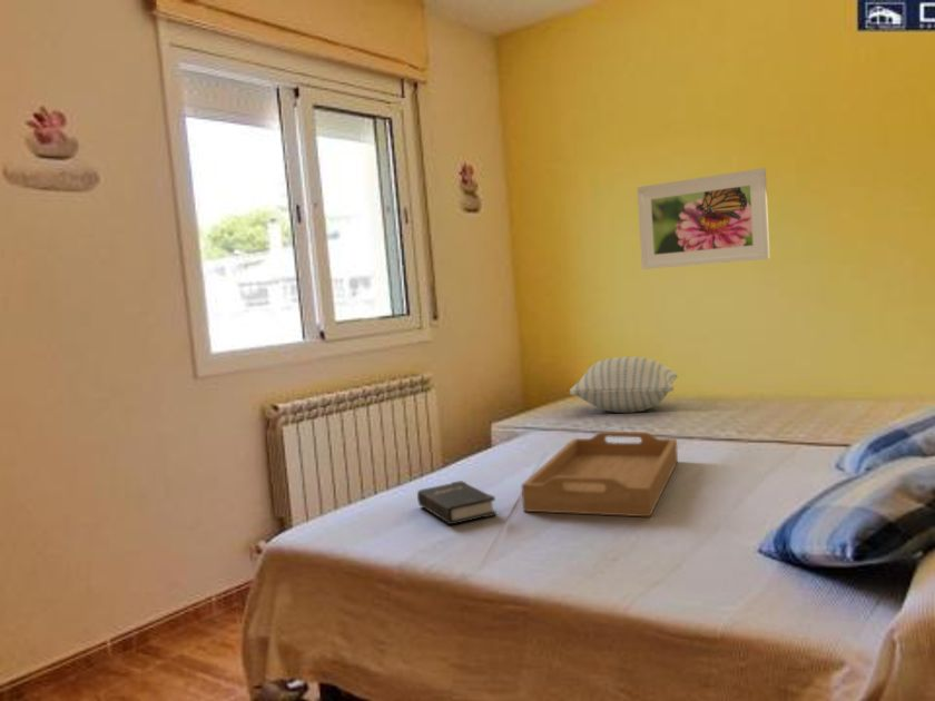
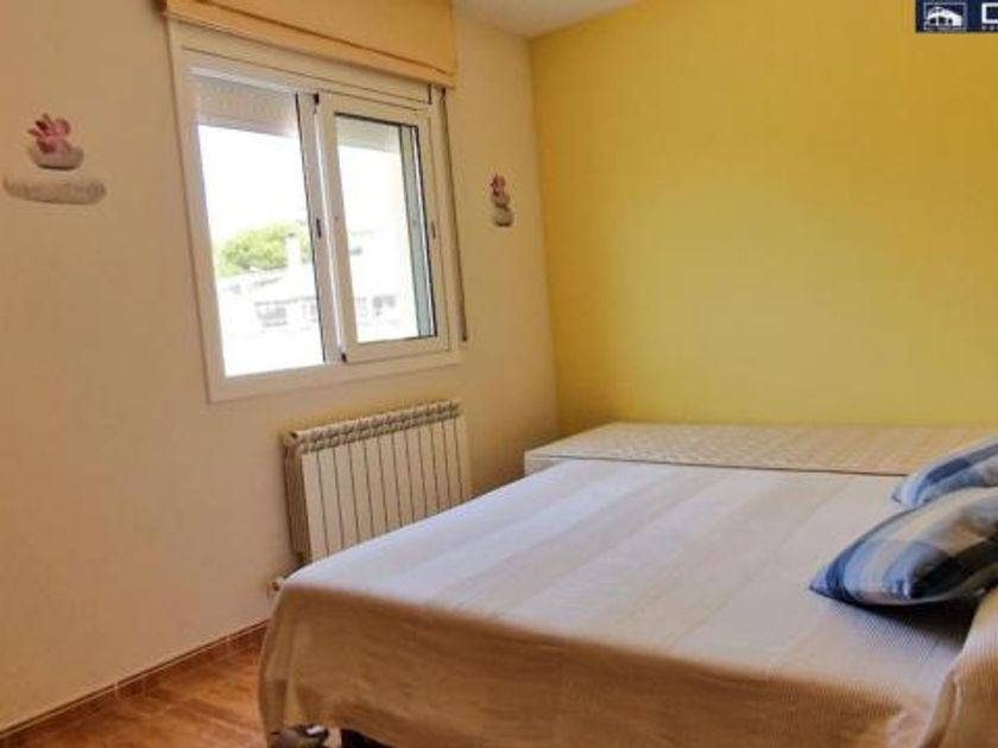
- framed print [636,167,771,270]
- serving tray [520,431,679,519]
- pillow [569,356,679,414]
- hardback book [416,480,498,525]
